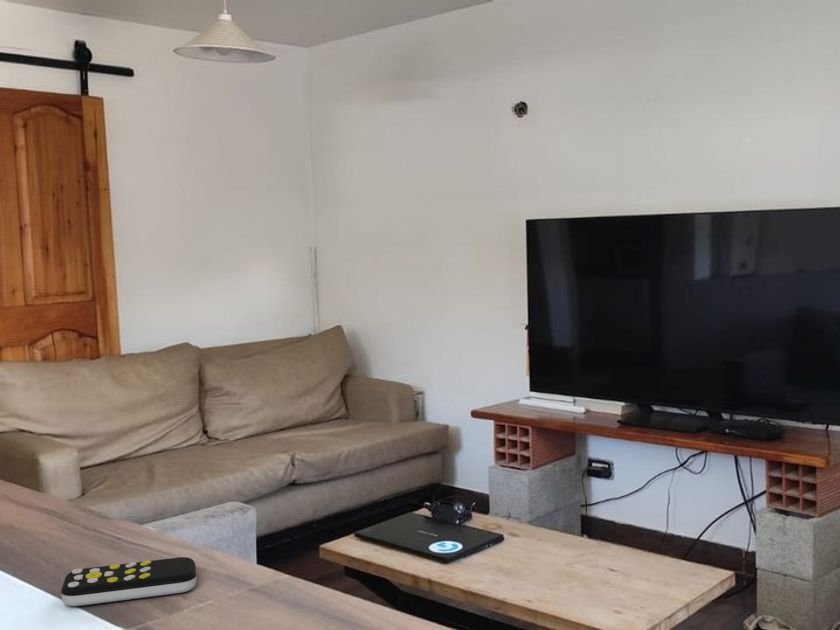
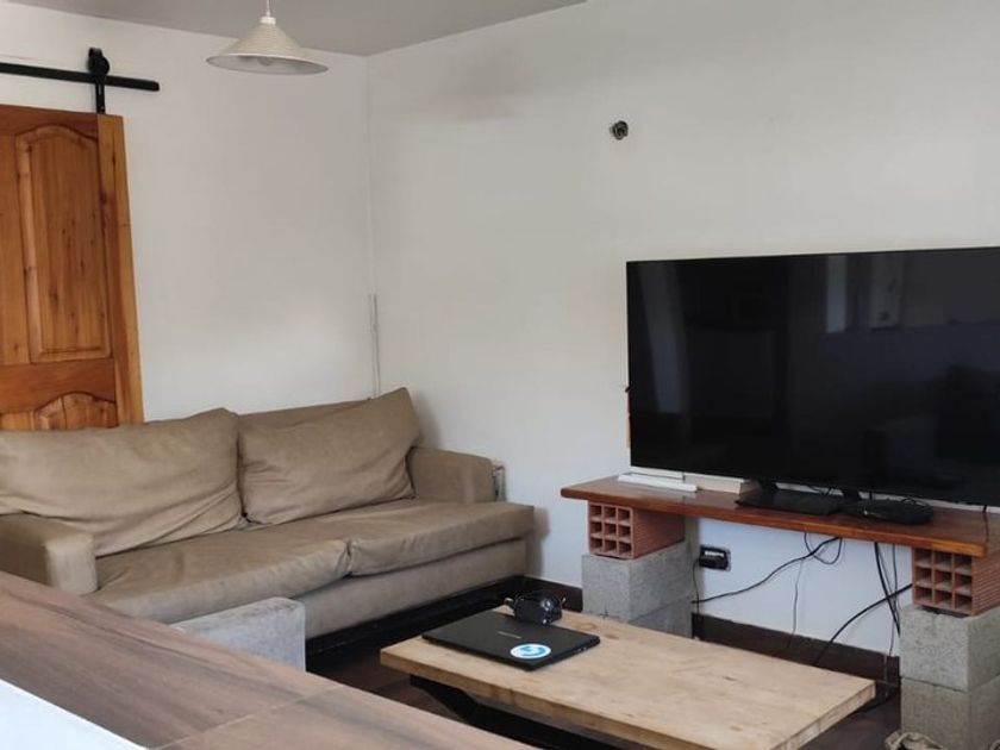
- remote control [60,556,197,607]
